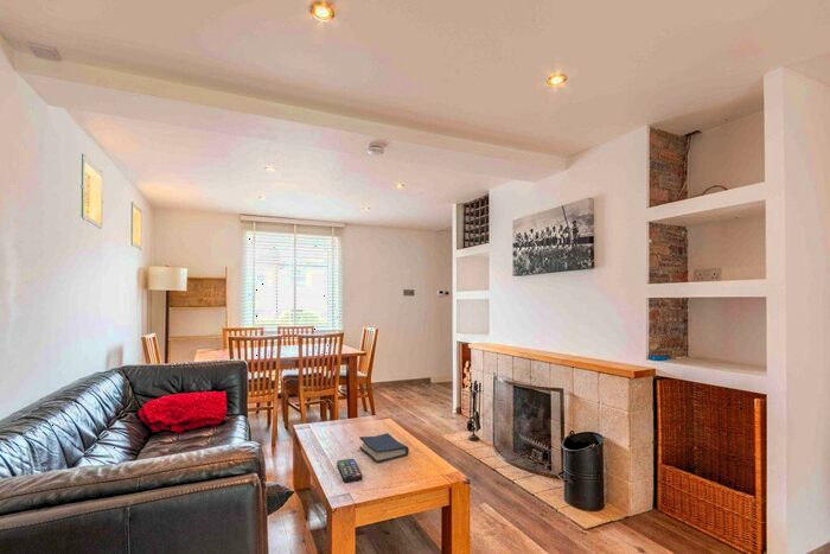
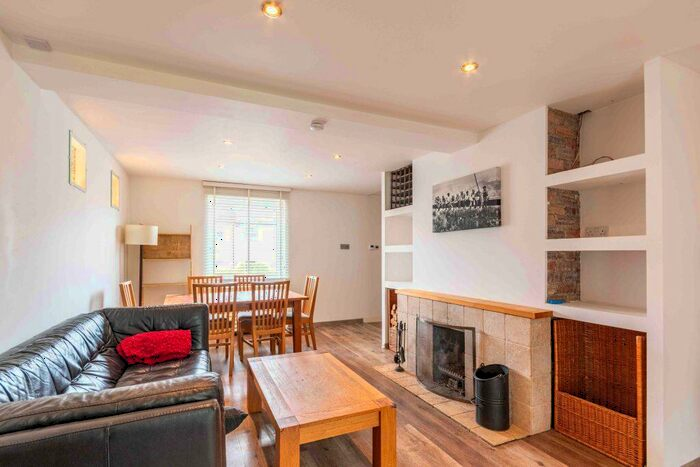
- remote control [336,458,363,484]
- hardback book [358,432,410,464]
